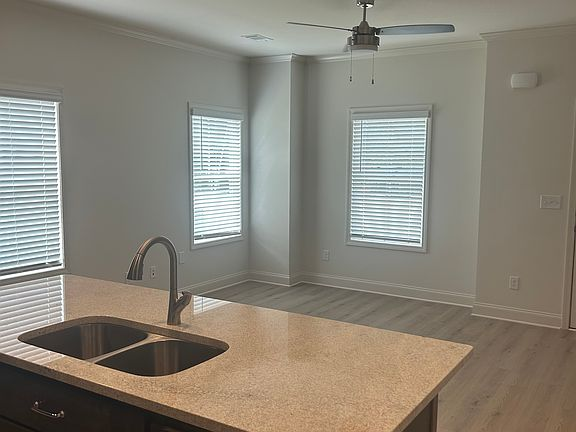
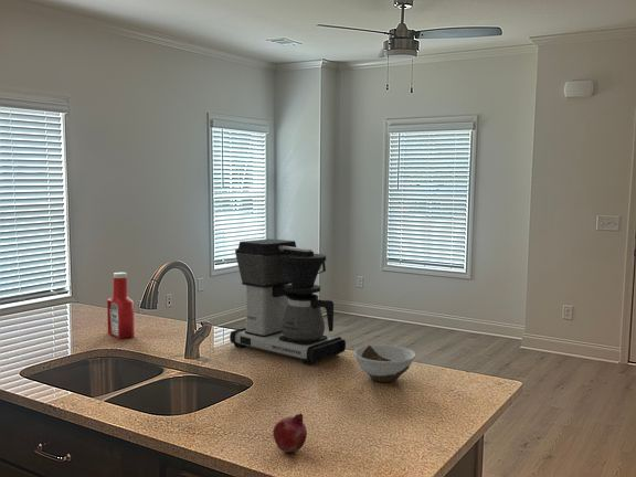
+ coffee maker [229,237,347,365]
+ bowl [352,343,417,383]
+ fruit [272,413,308,453]
+ soap bottle [106,272,136,340]
